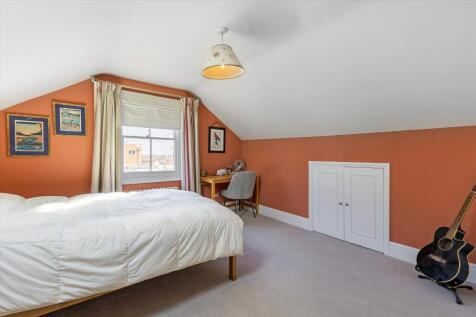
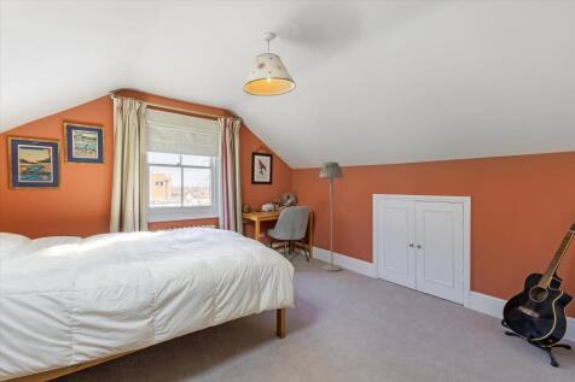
+ floor lamp [318,160,344,272]
